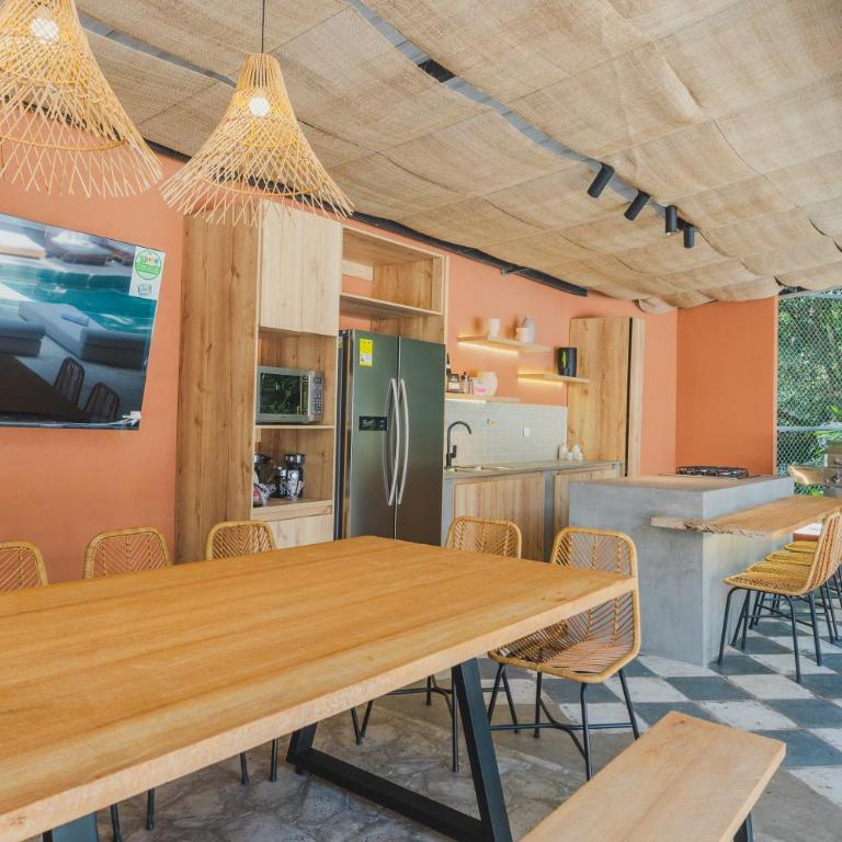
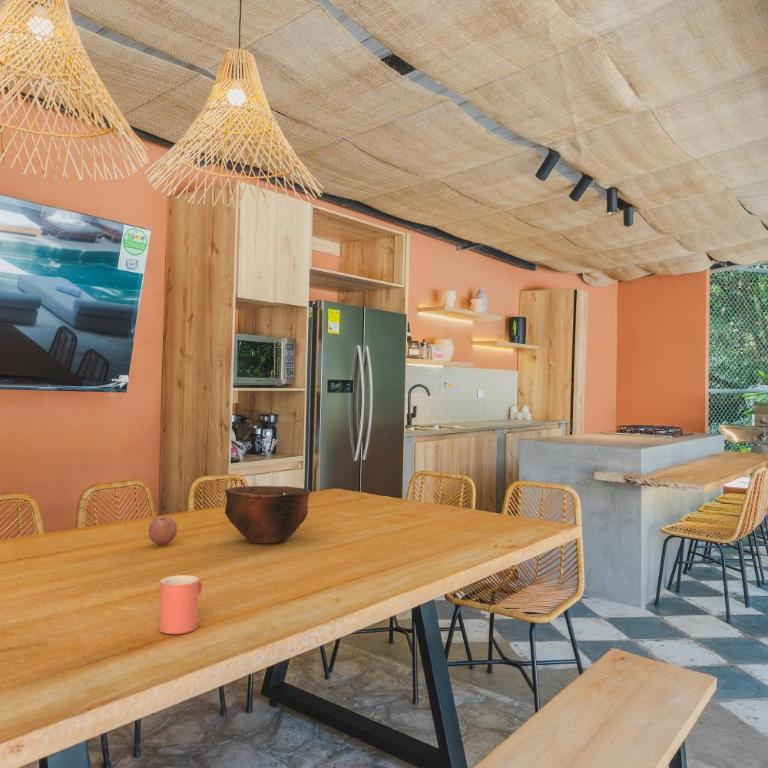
+ cup [158,574,203,635]
+ fruit [148,515,178,546]
+ bowl [224,485,311,544]
